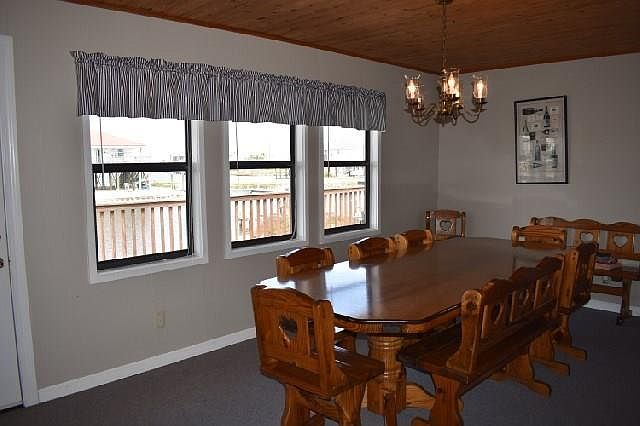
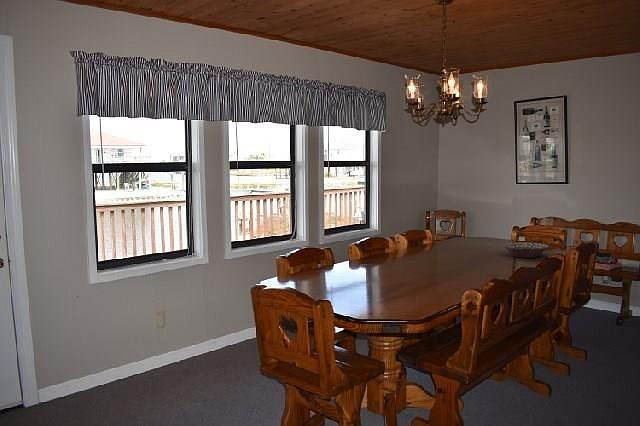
+ decorative bowl [502,241,551,259]
